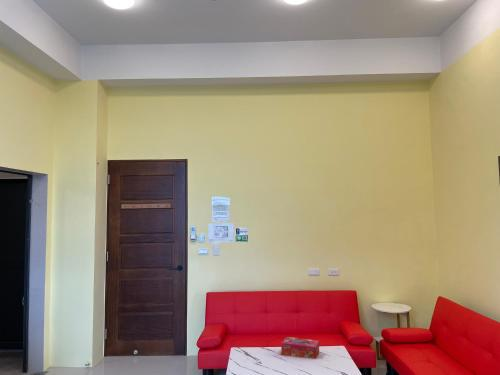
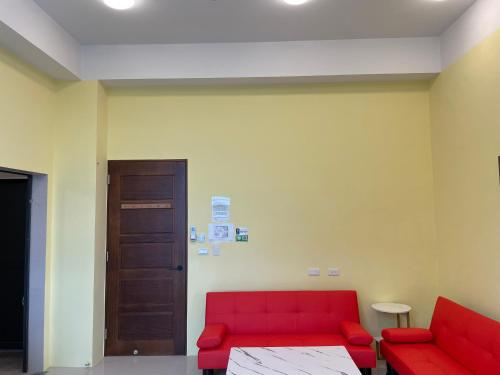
- tissue box [280,336,320,360]
